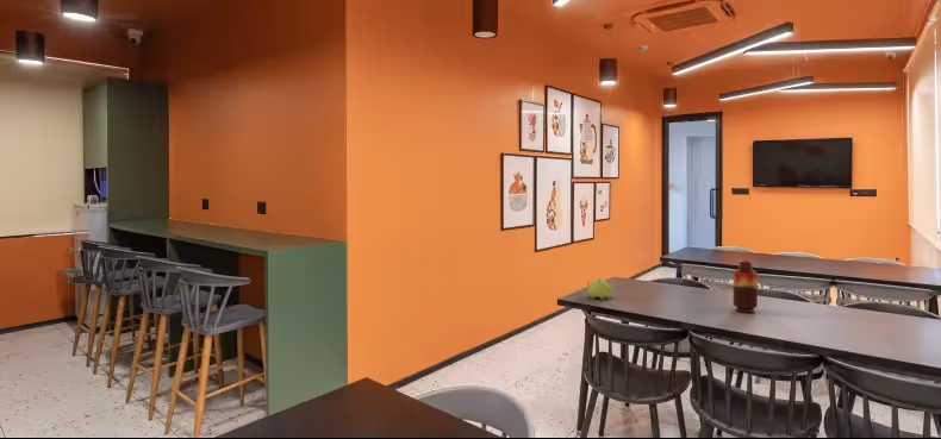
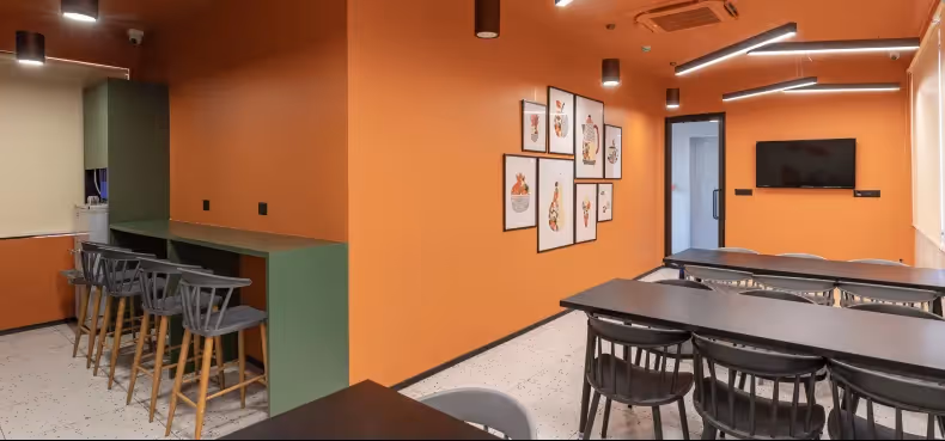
- vase [733,259,759,314]
- teapot [585,277,616,300]
